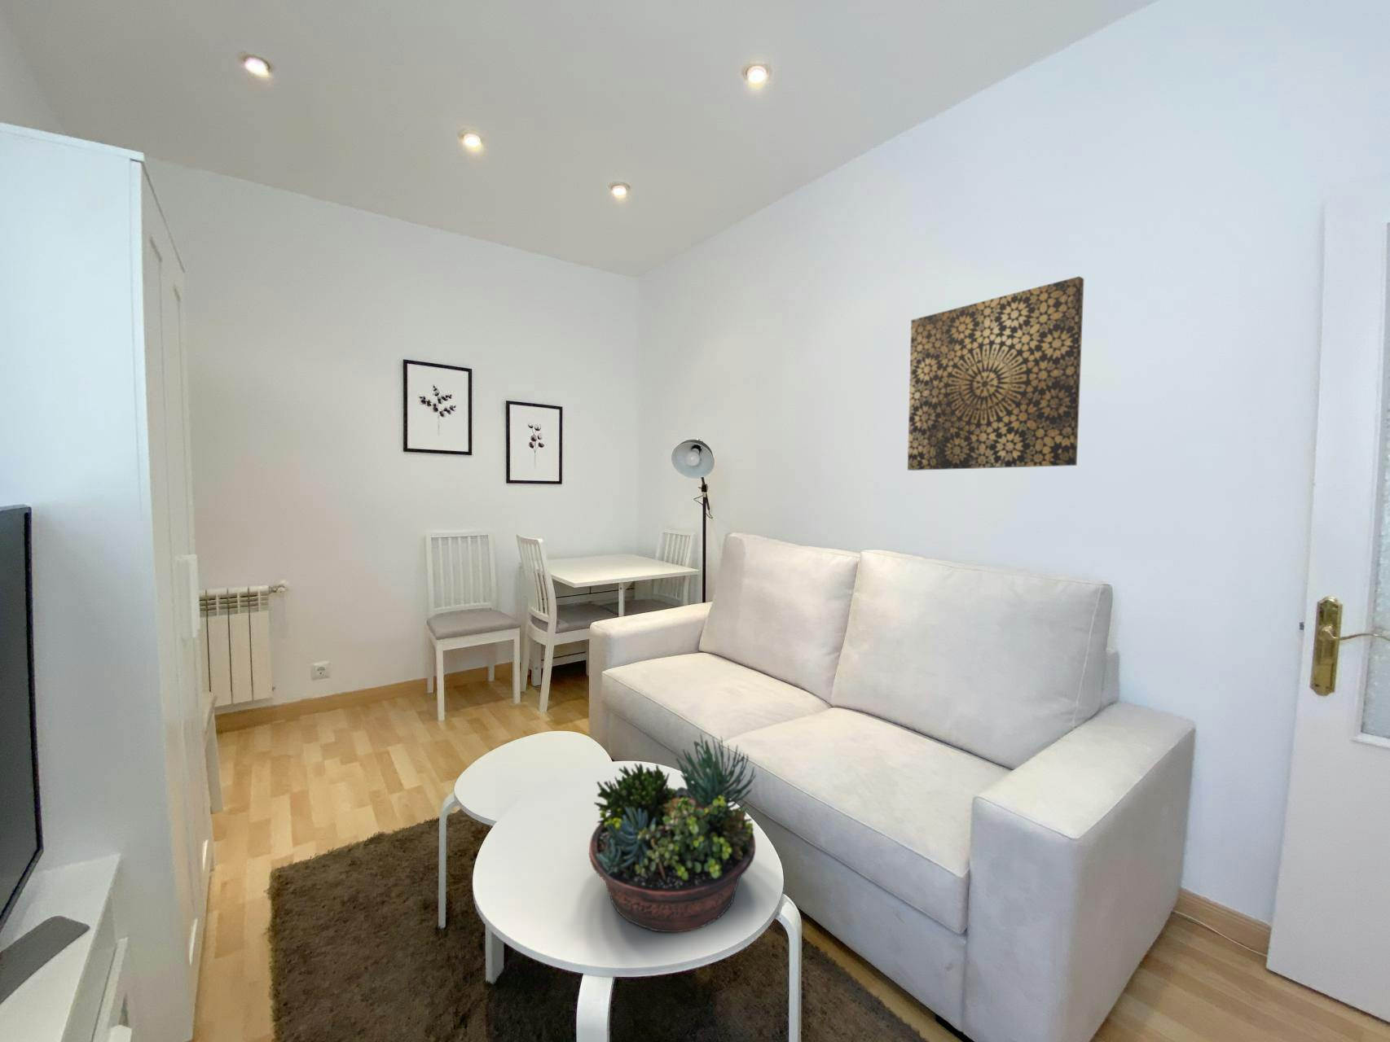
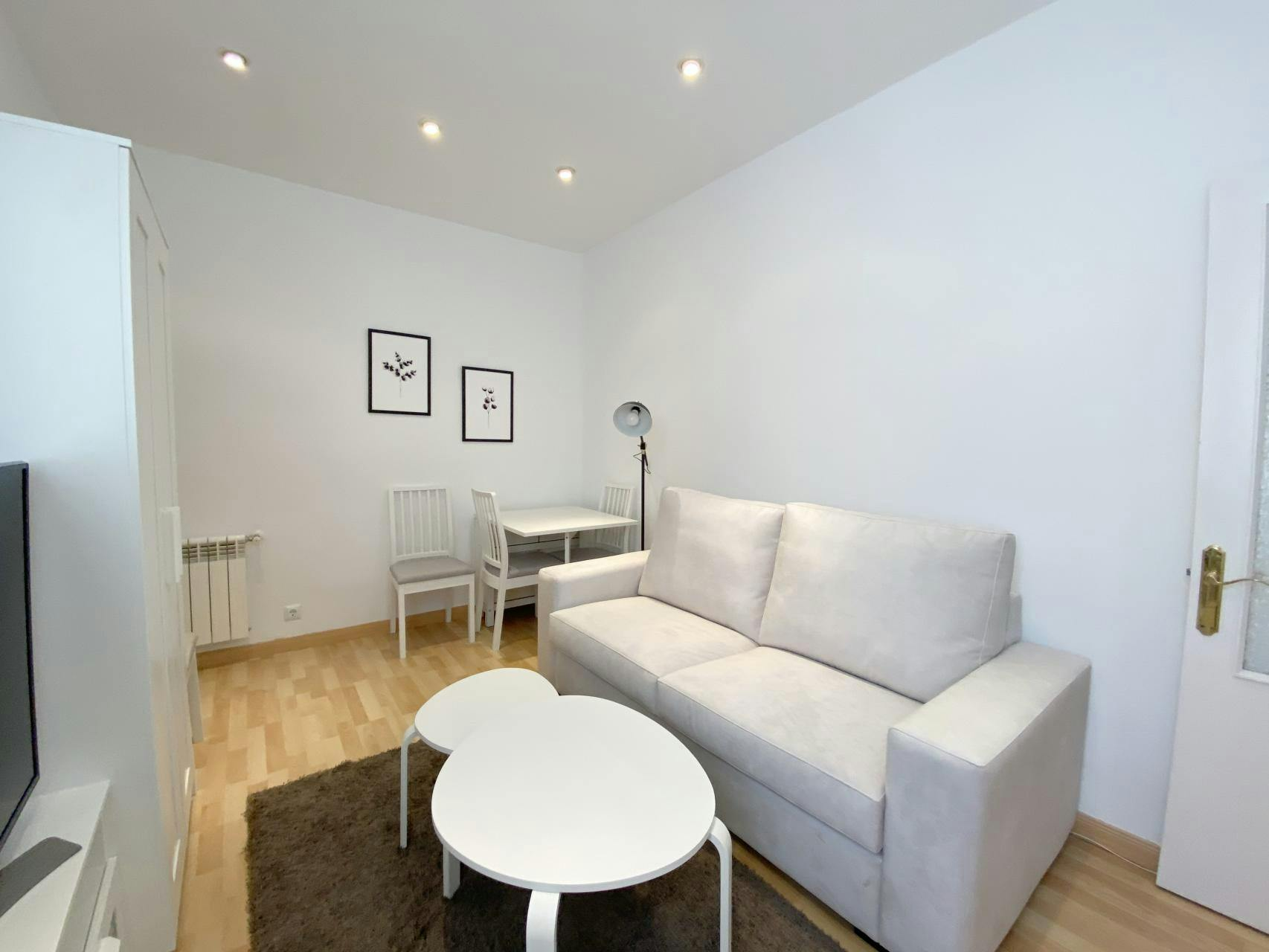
- wall art [907,275,1084,472]
- succulent planter [588,733,756,933]
